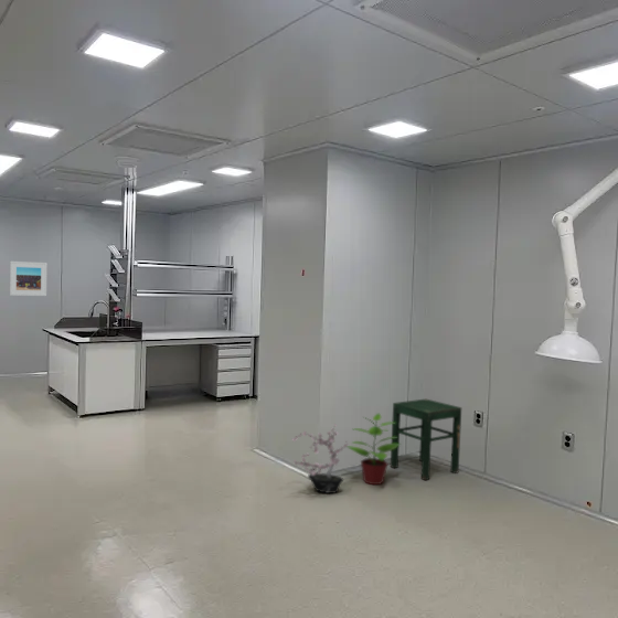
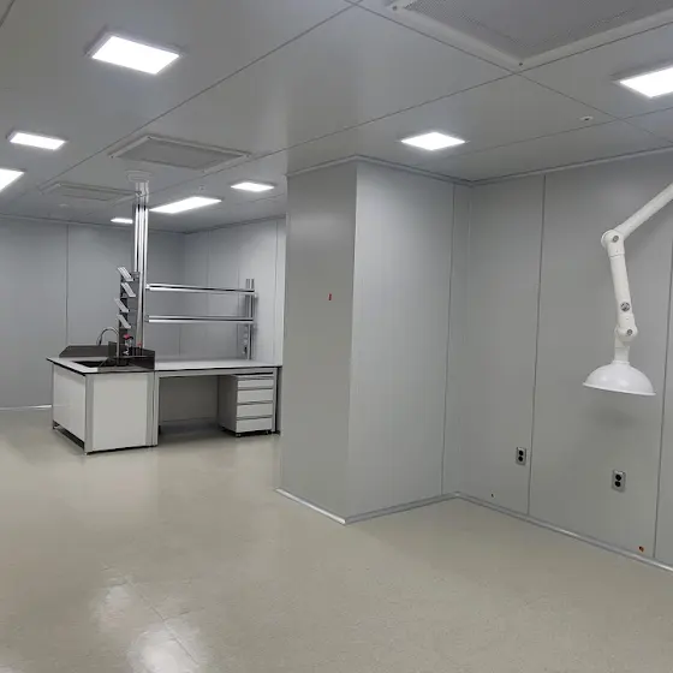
- stool [390,398,462,481]
- potted plant [291,424,350,494]
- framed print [9,260,49,297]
- potted plant [347,413,402,486]
